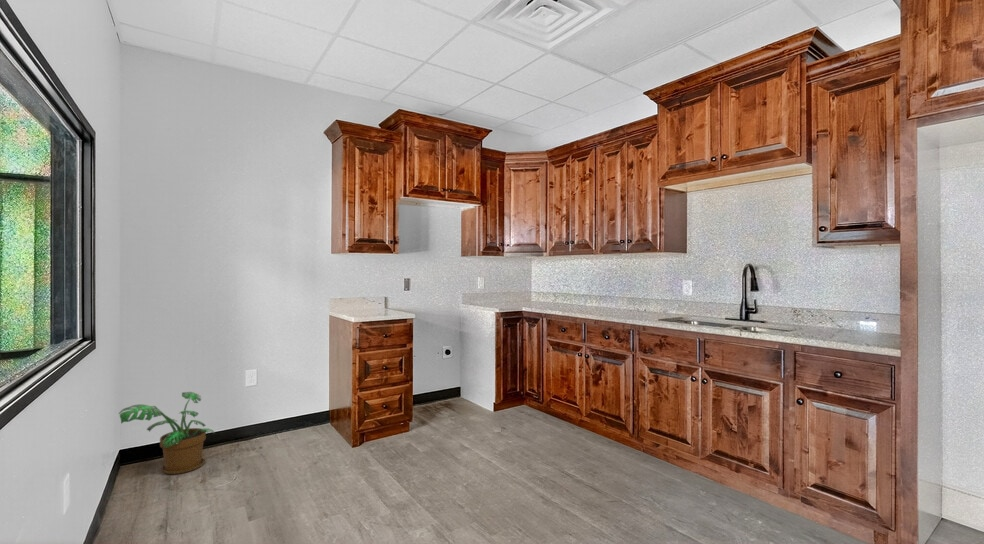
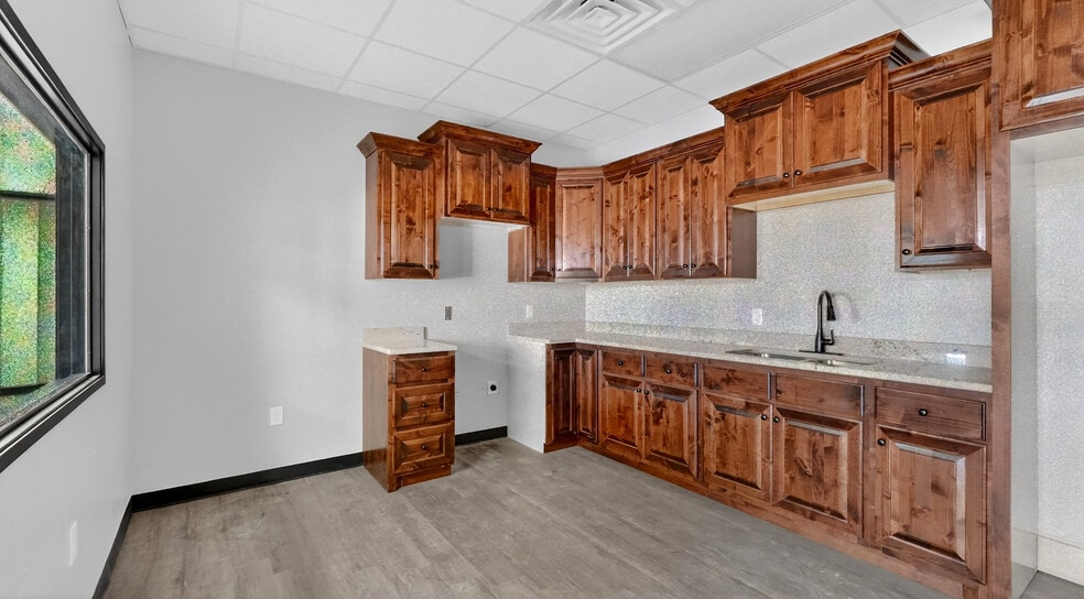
- potted plant [118,391,215,475]
